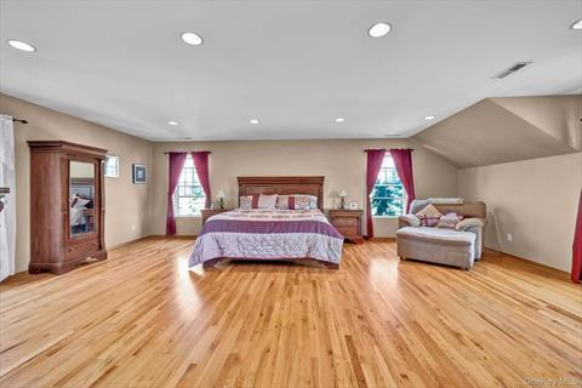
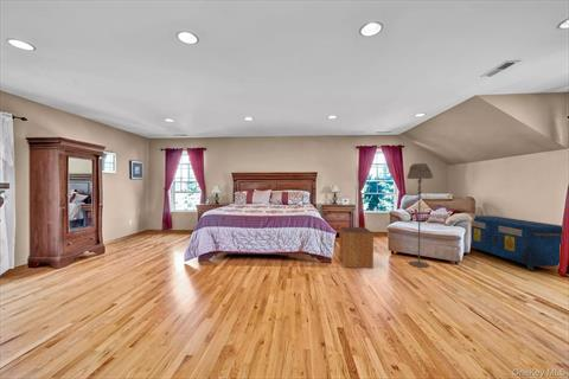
+ floor lamp [405,162,434,269]
+ storage cabinet [469,214,563,272]
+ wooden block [338,226,375,269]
